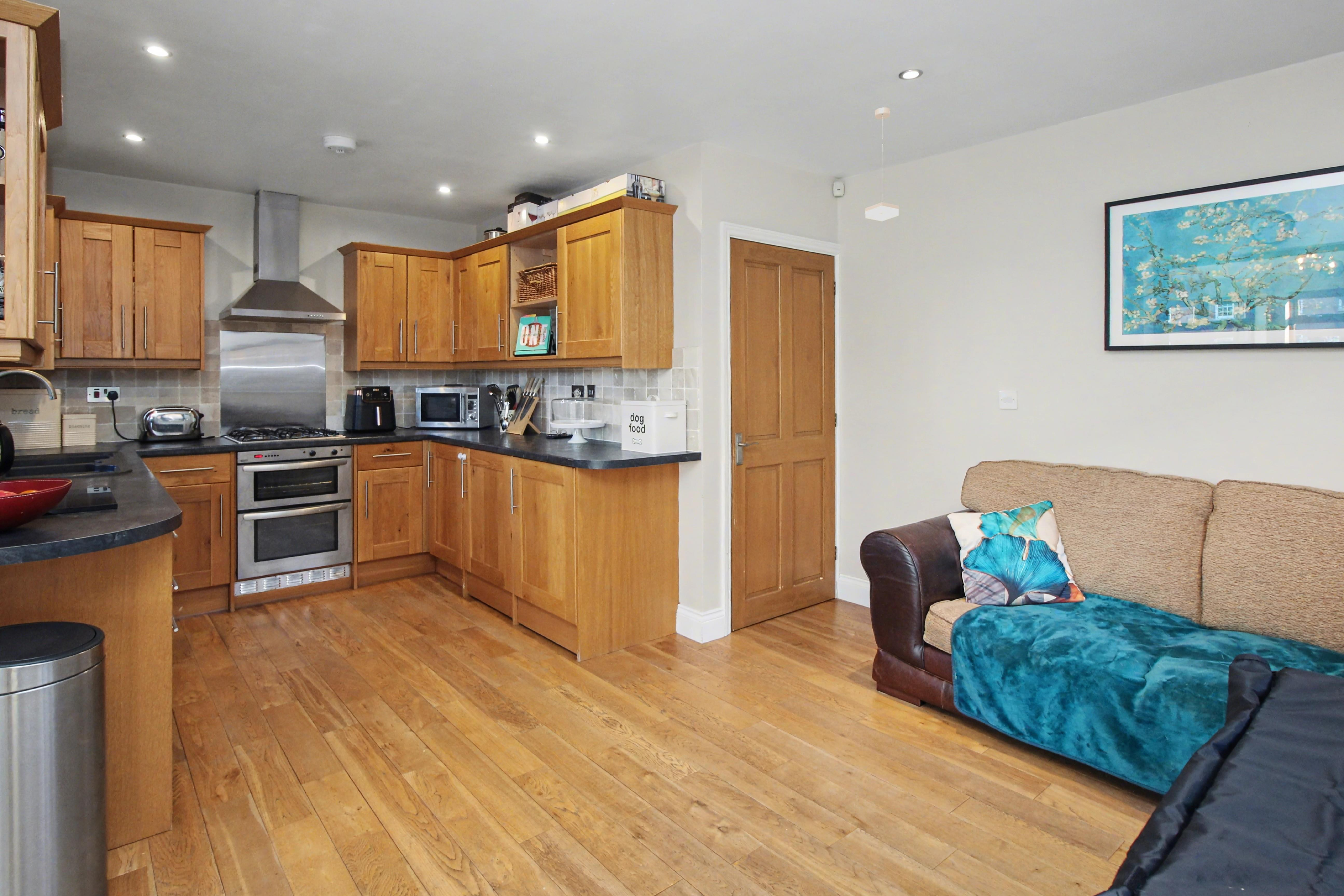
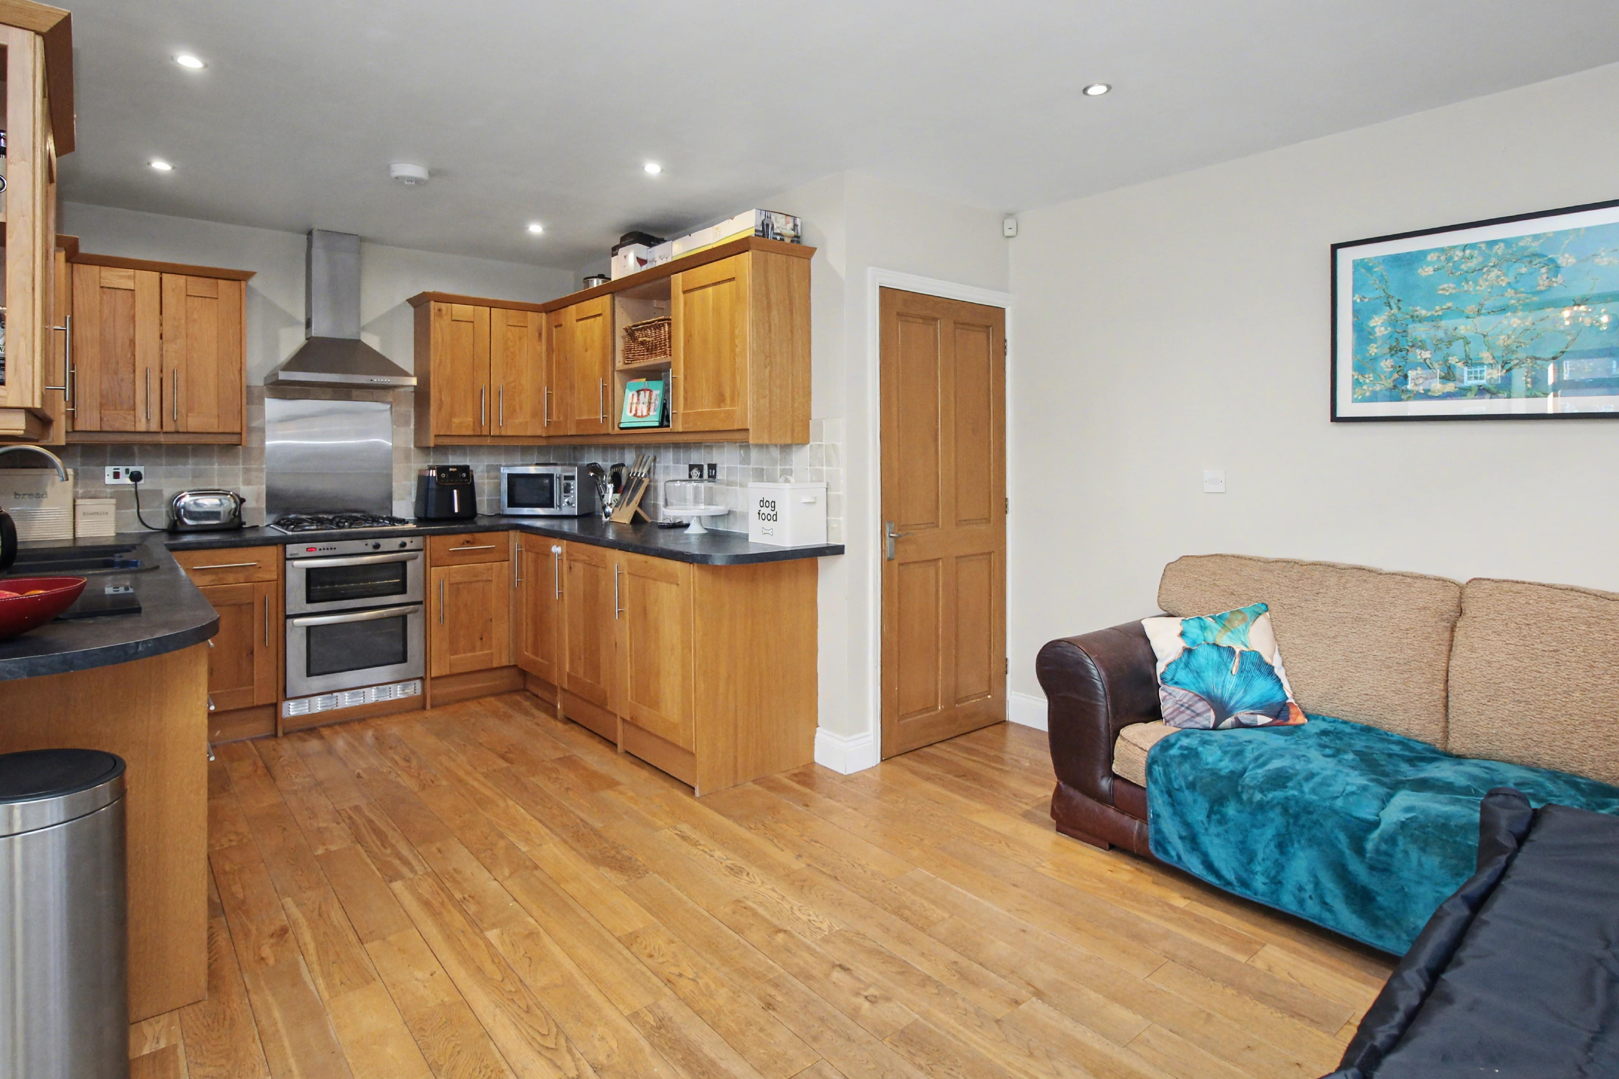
- pendant lamp [865,107,899,222]
